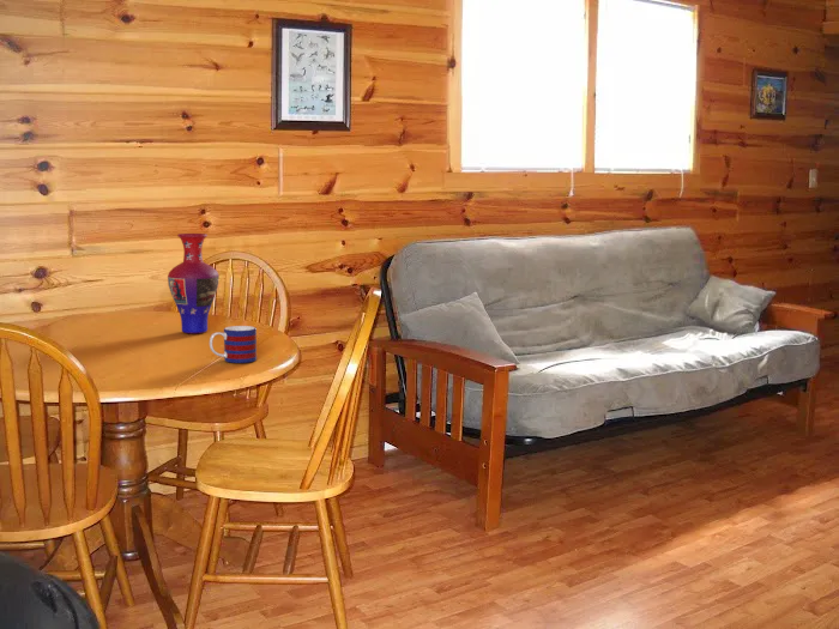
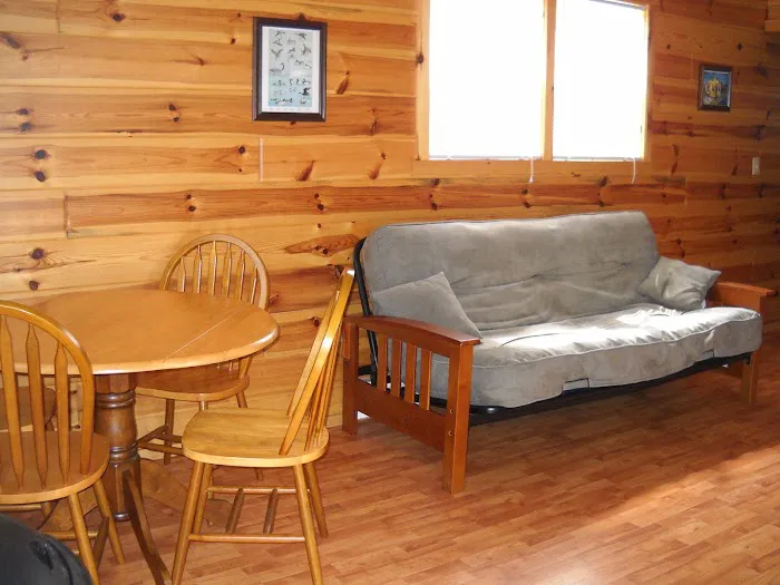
- mug [209,325,258,364]
- vase [167,232,221,334]
